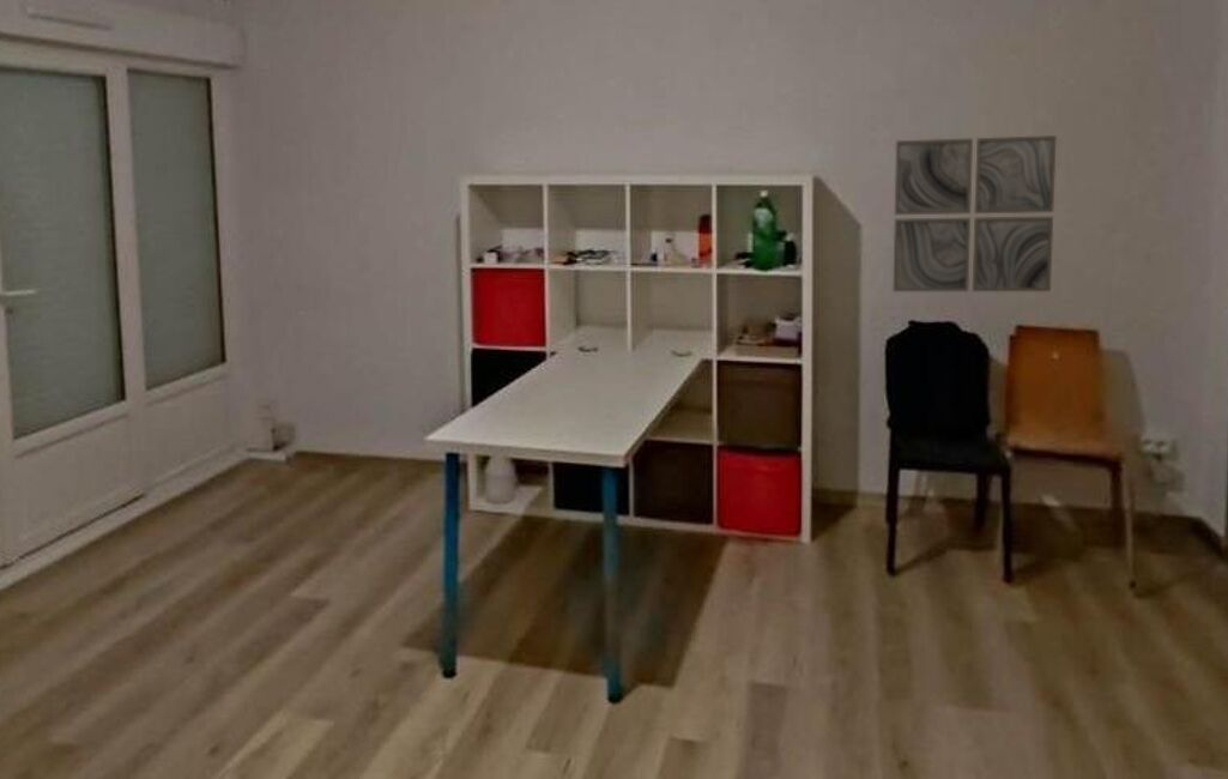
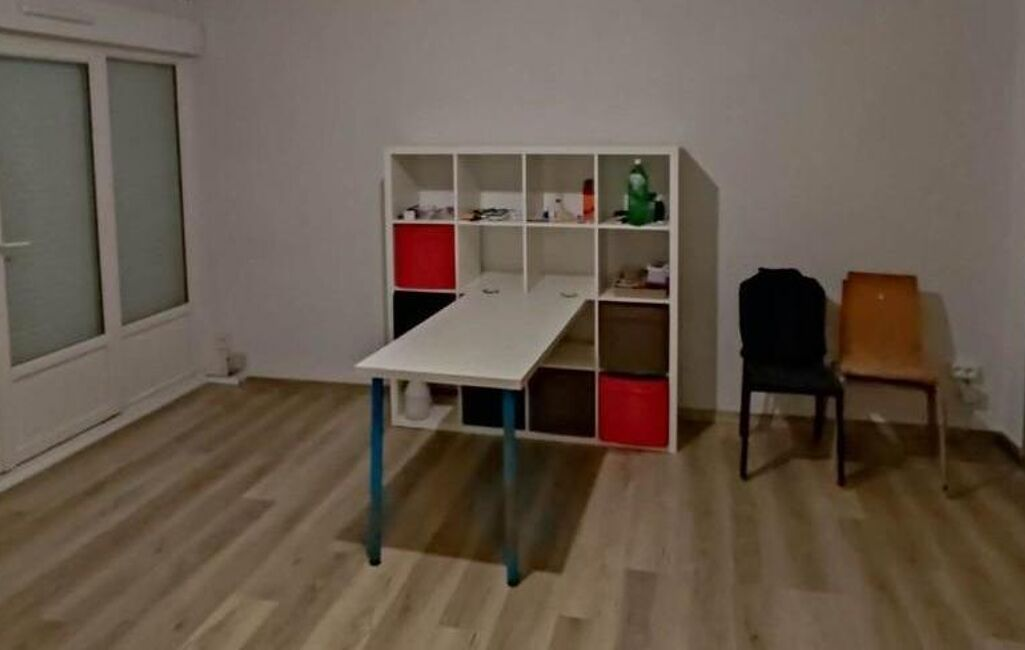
- wall art [893,134,1058,292]
